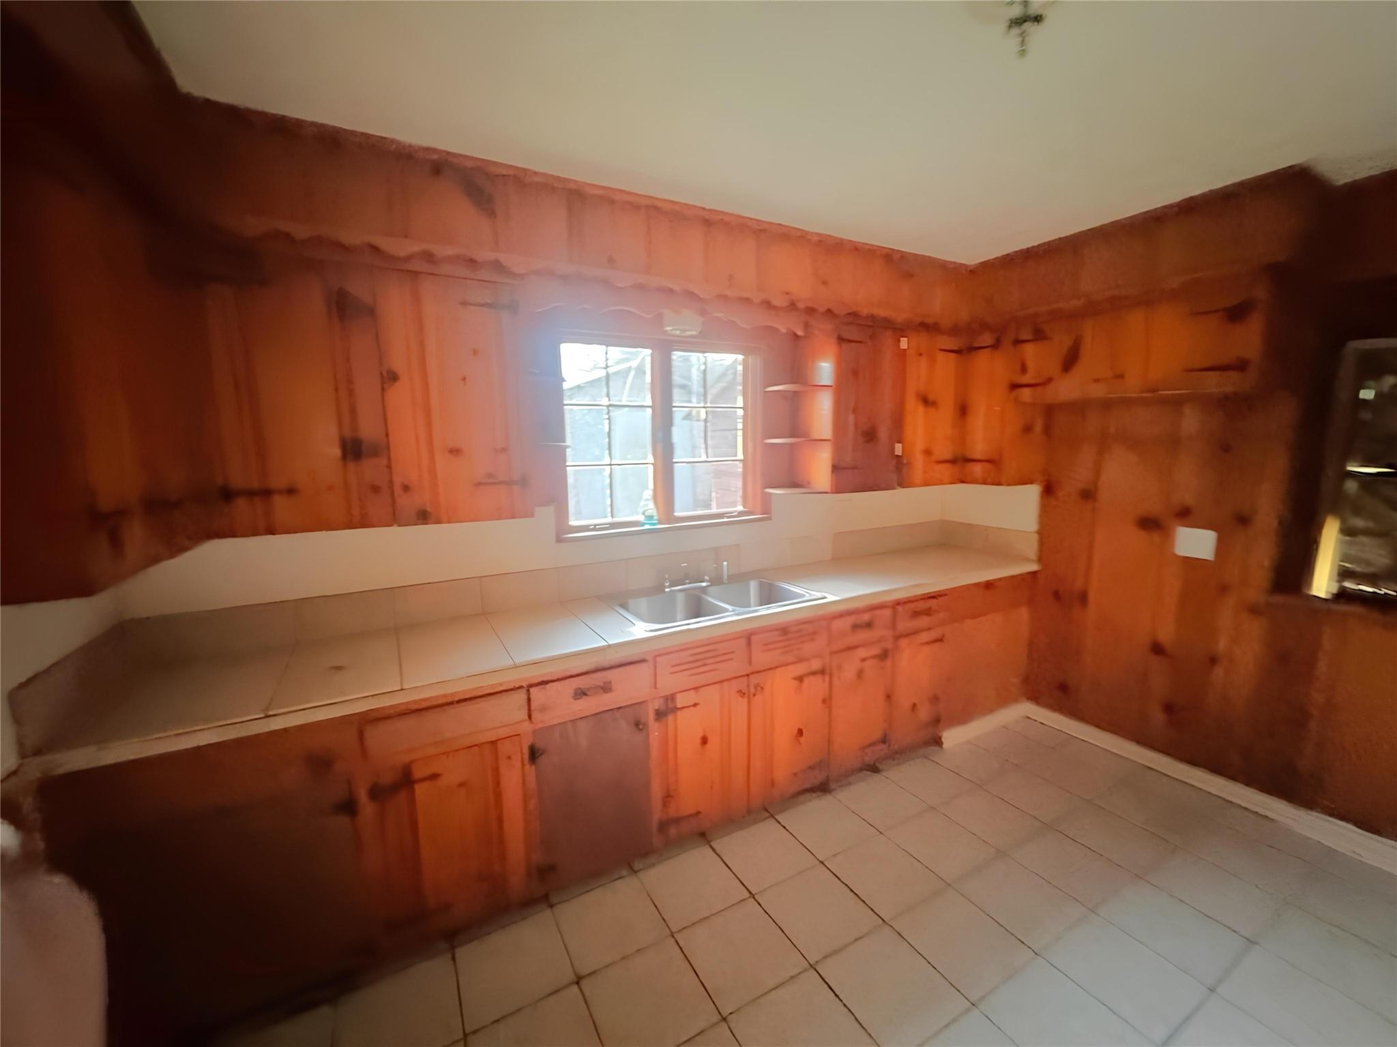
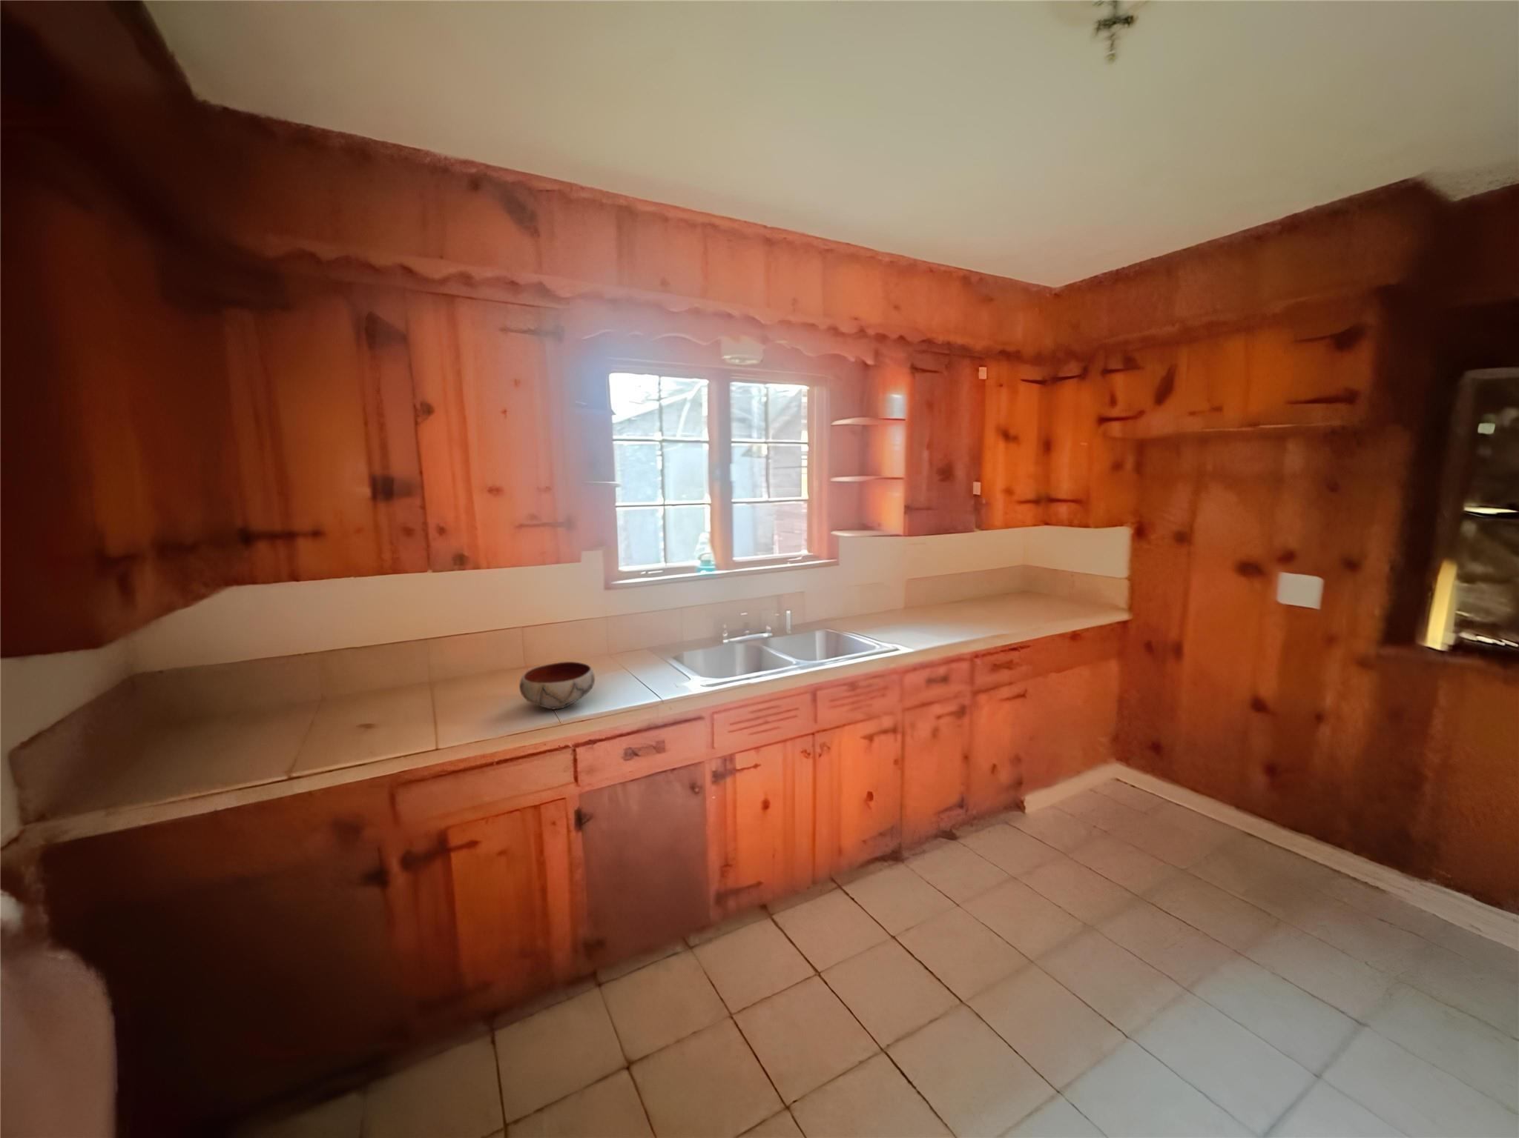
+ bowl [518,661,596,710]
